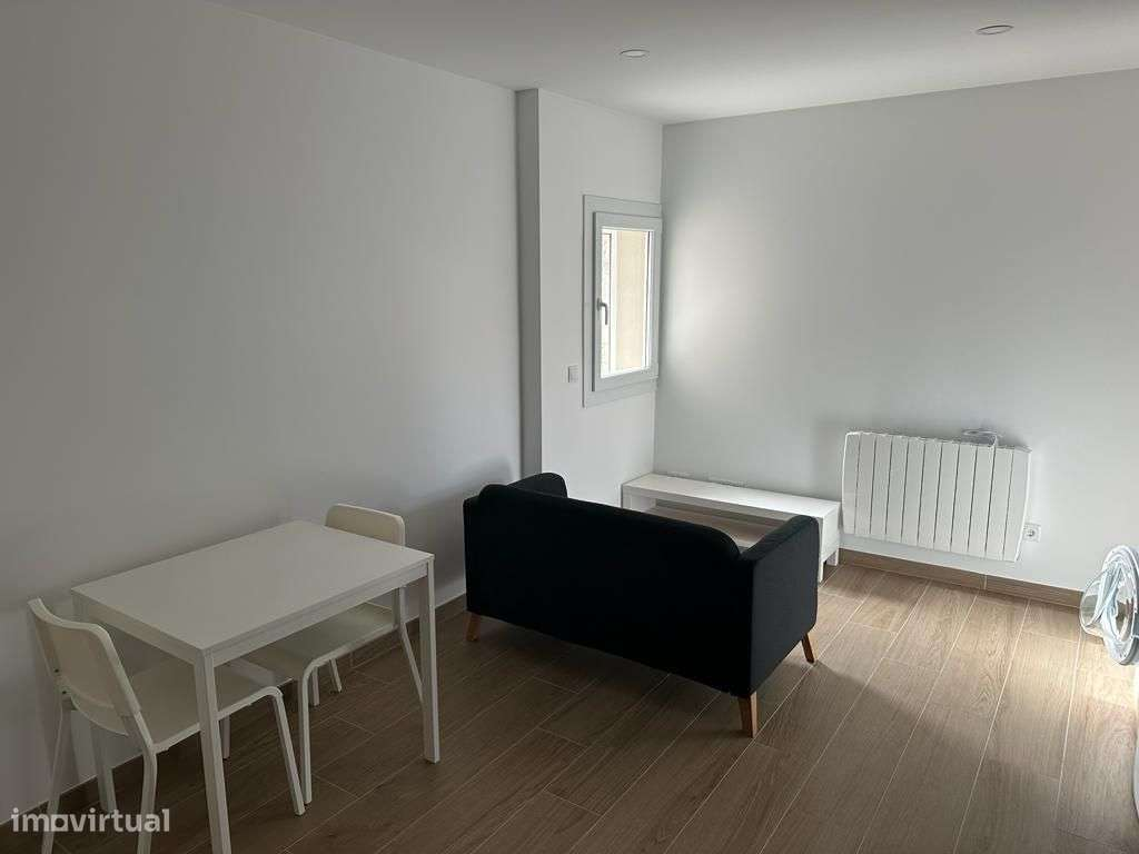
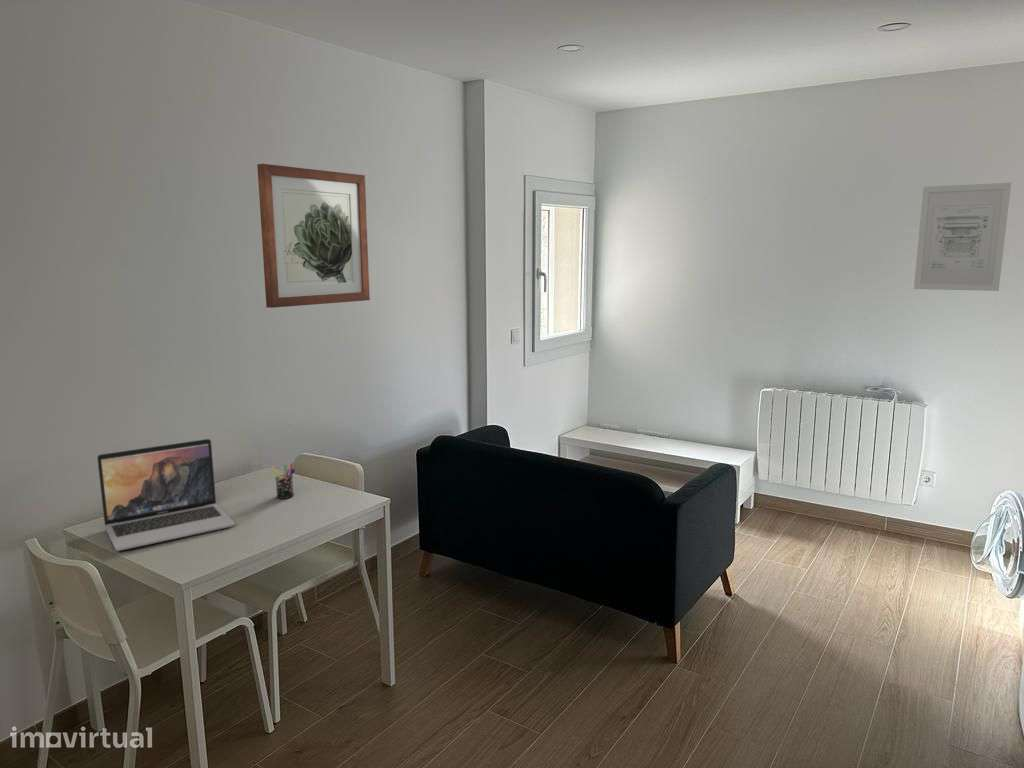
+ wall art [913,182,1012,292]
+ wall art [256,163,371,309]
+ pen holder [270,462,296,500]
+ laptop [96,438,236,552]
